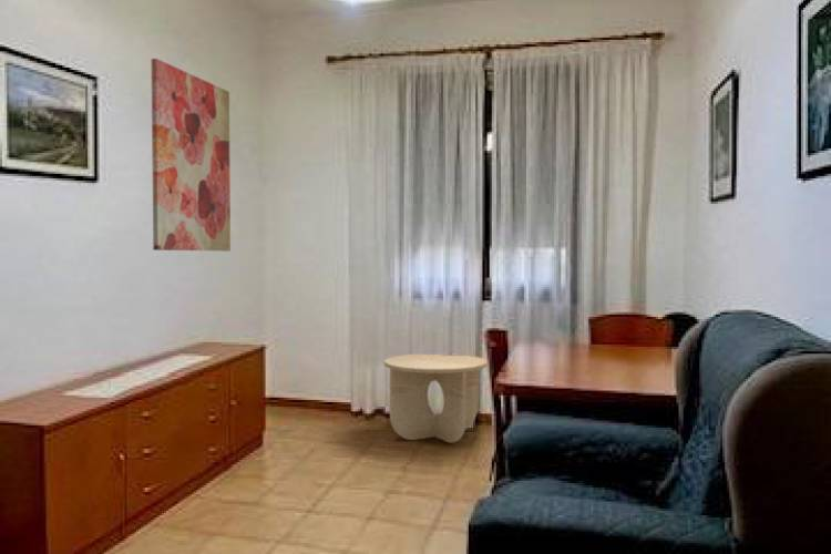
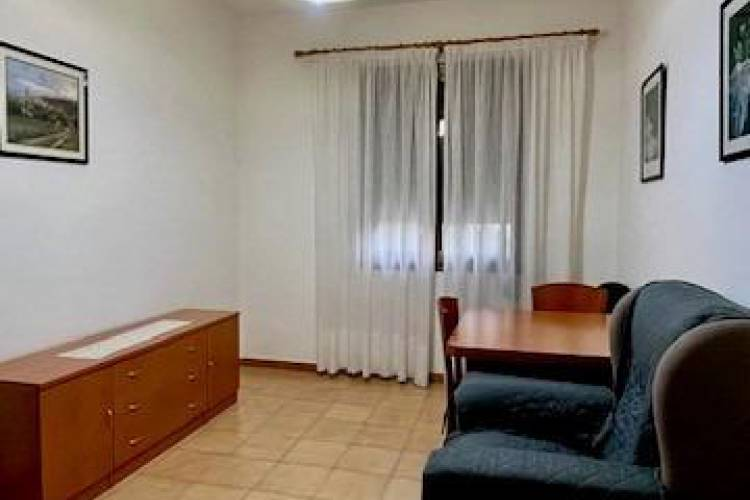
- wall art [151,58,232,253]
- side table [383,352,489,444]
